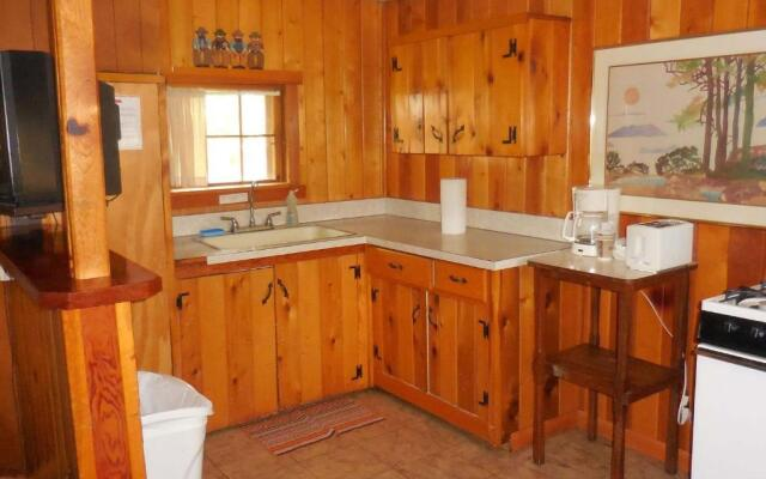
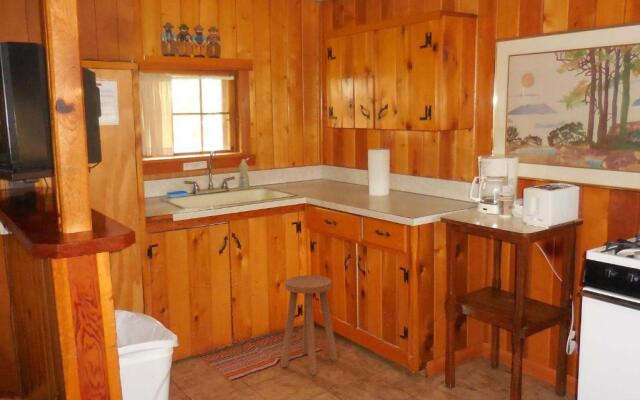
+ stool [280,274,338,376]
